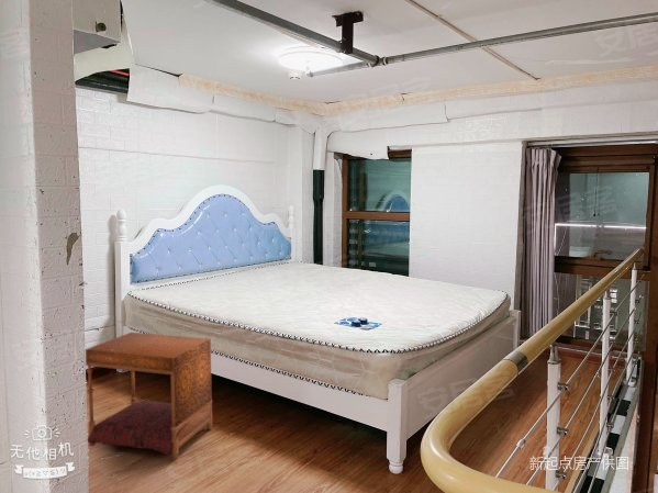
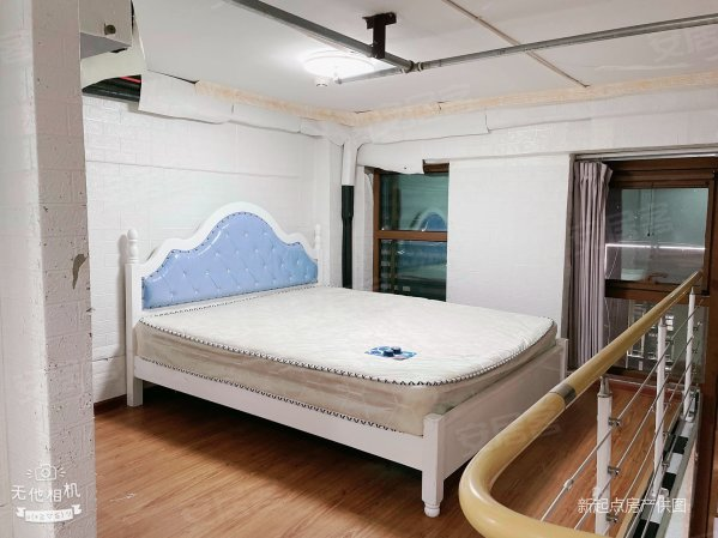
- canopy bed [85,332,213,460]
